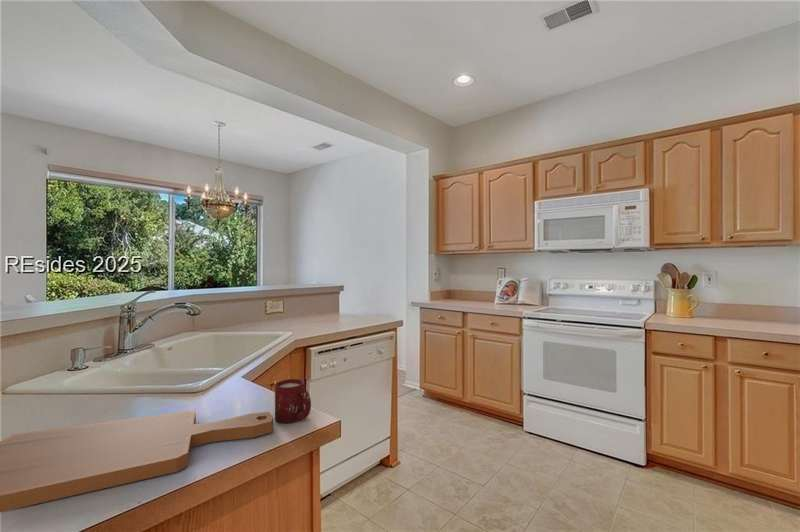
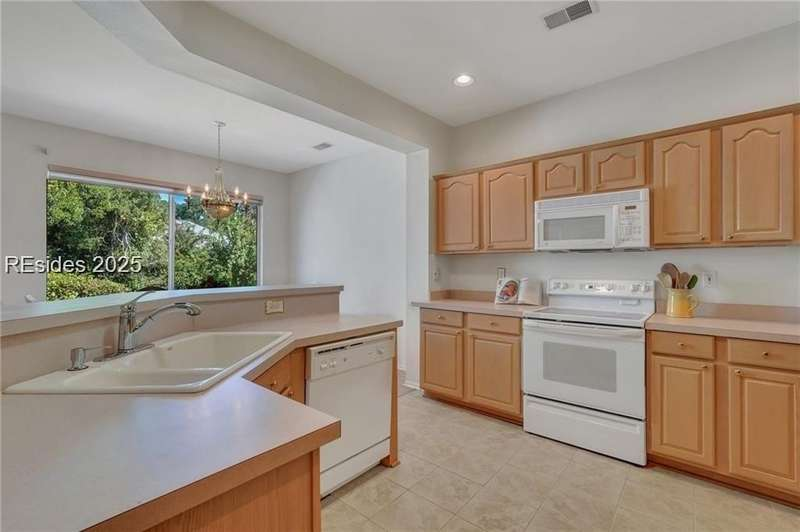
- cutting board [0,410,274,513]
- cup [274,378,312,424]
